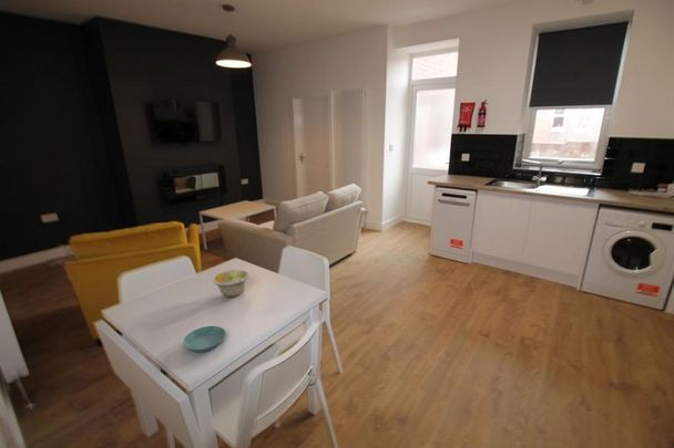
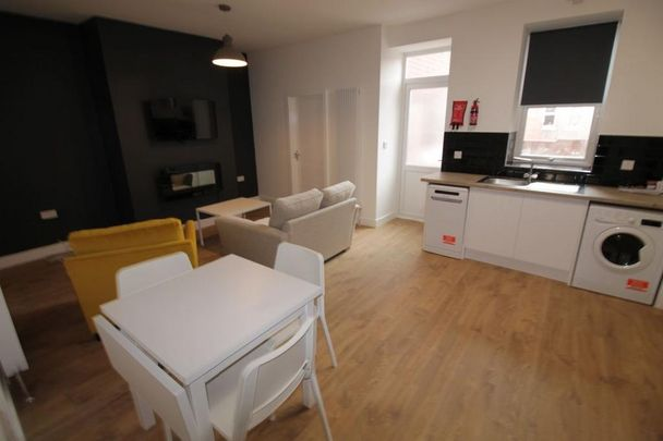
- saucer [182,325,226,353]
- bowl [212,269,252,298]
